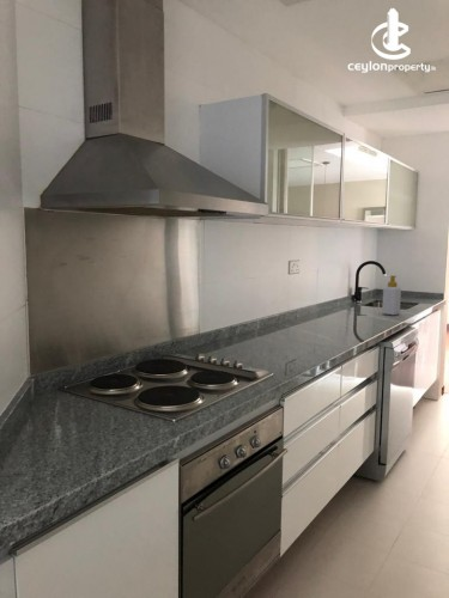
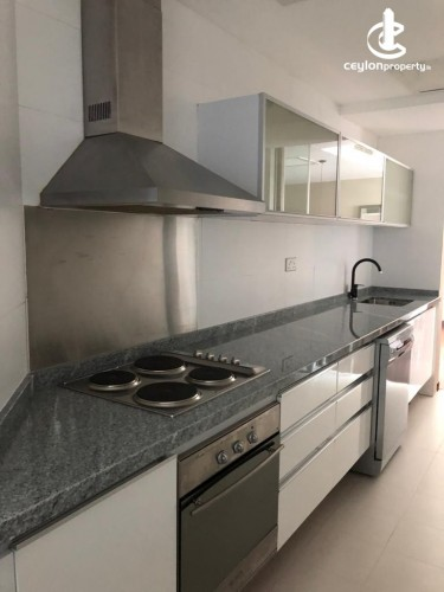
- soap bottle [381,275,402,316]
